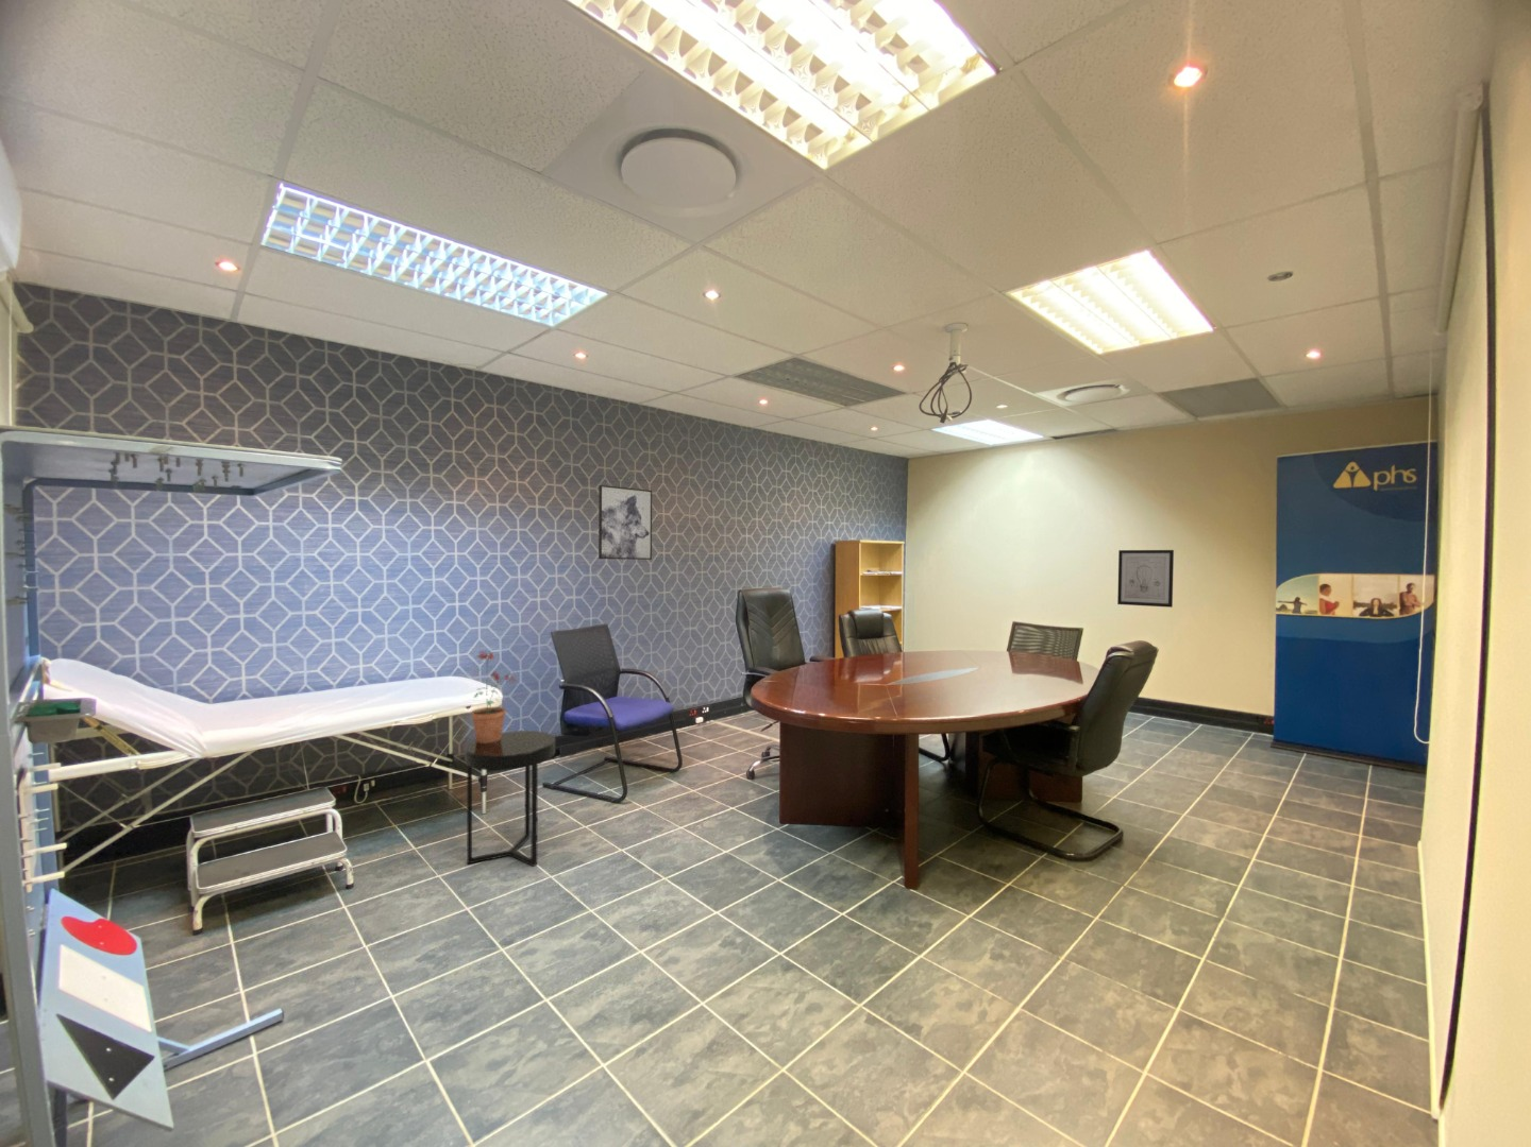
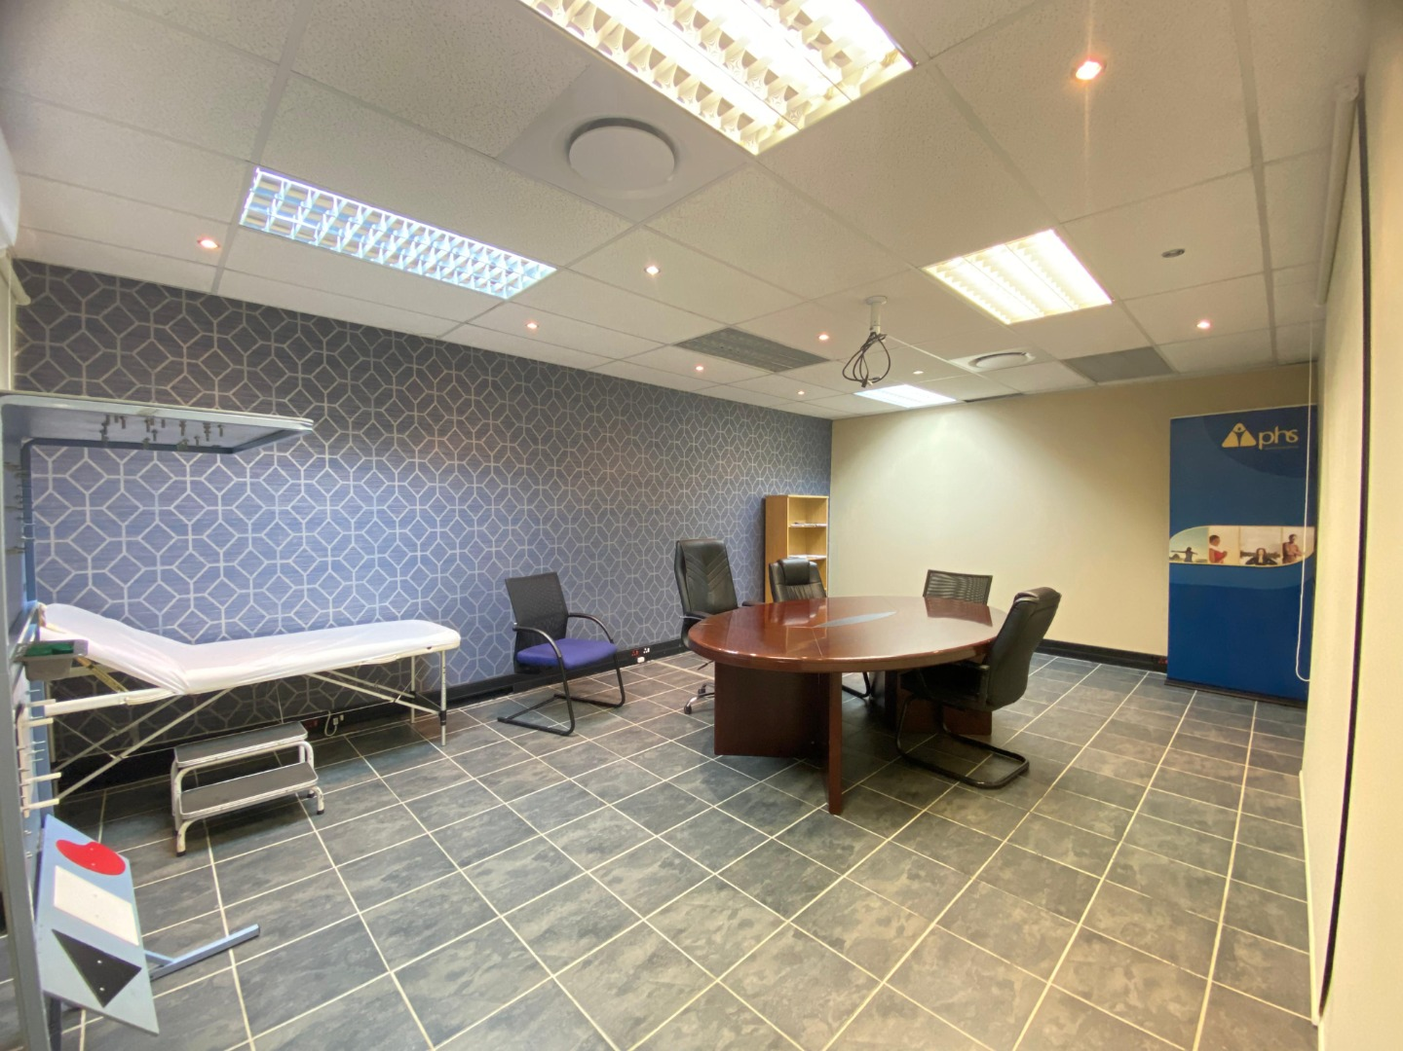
- wall art [1116,549,1175,608]
- side table [464,730,556,867]
- potted plant [470,649,516,743]
- wall art [598,484,653,560]
